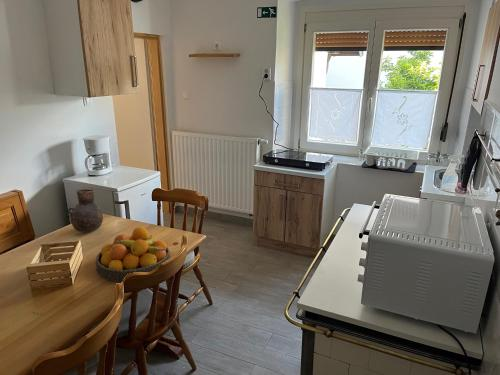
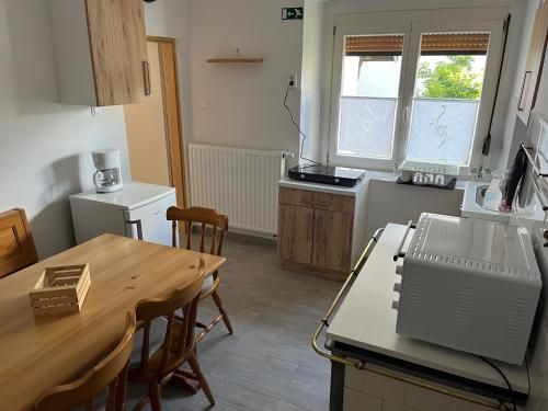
- vase [67,188,104,233]
- fruit bowl [95,226,171,283]
